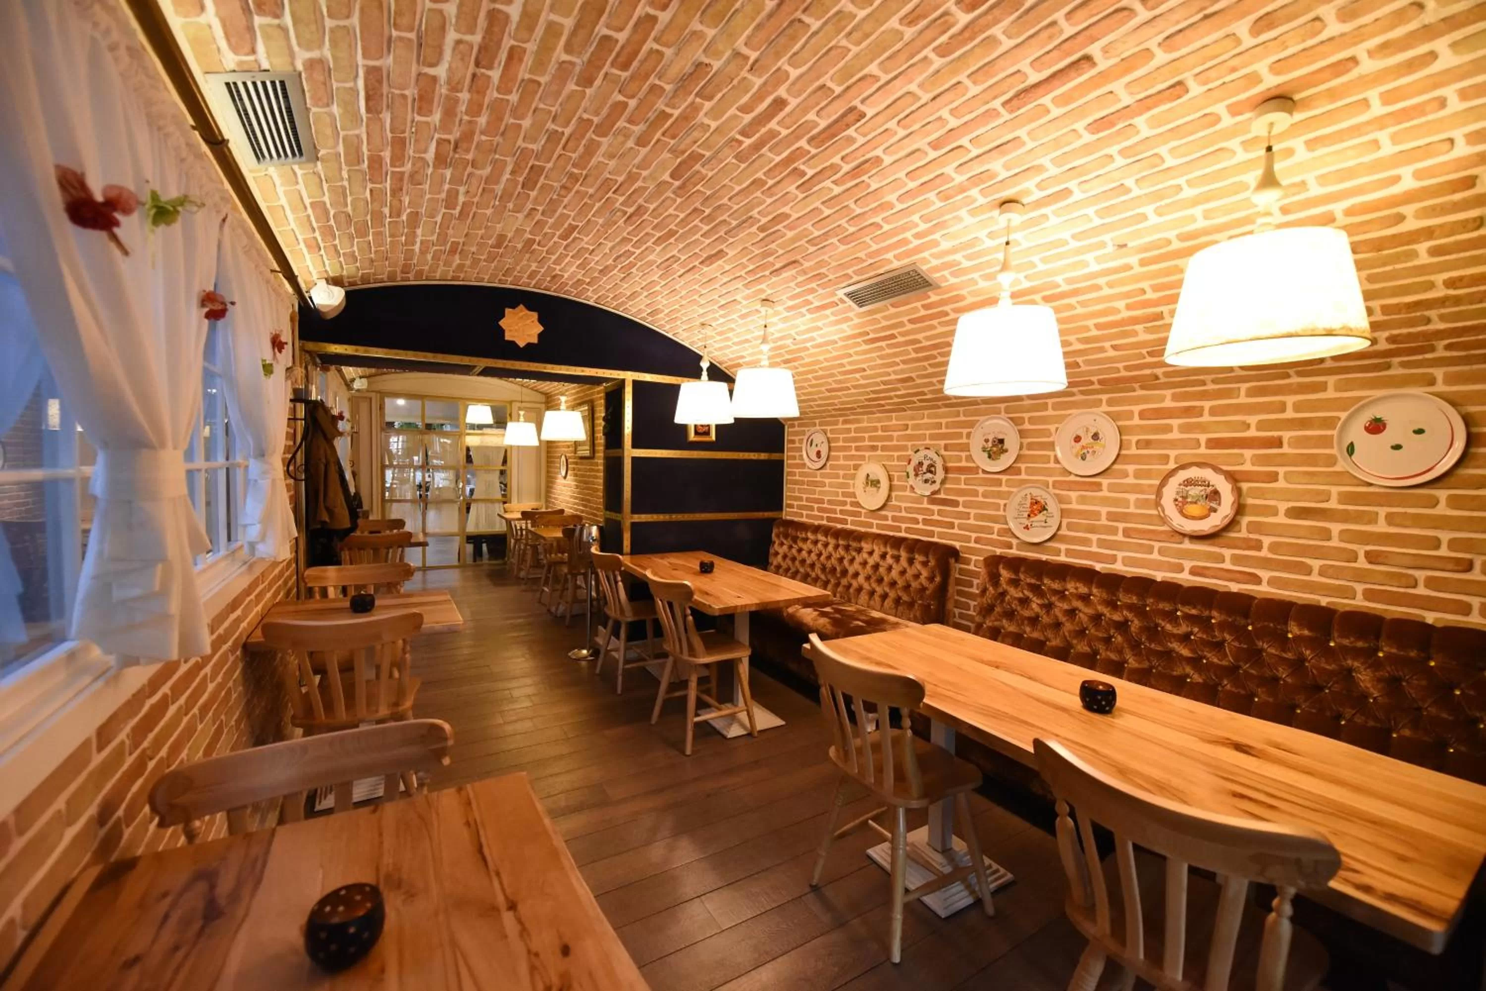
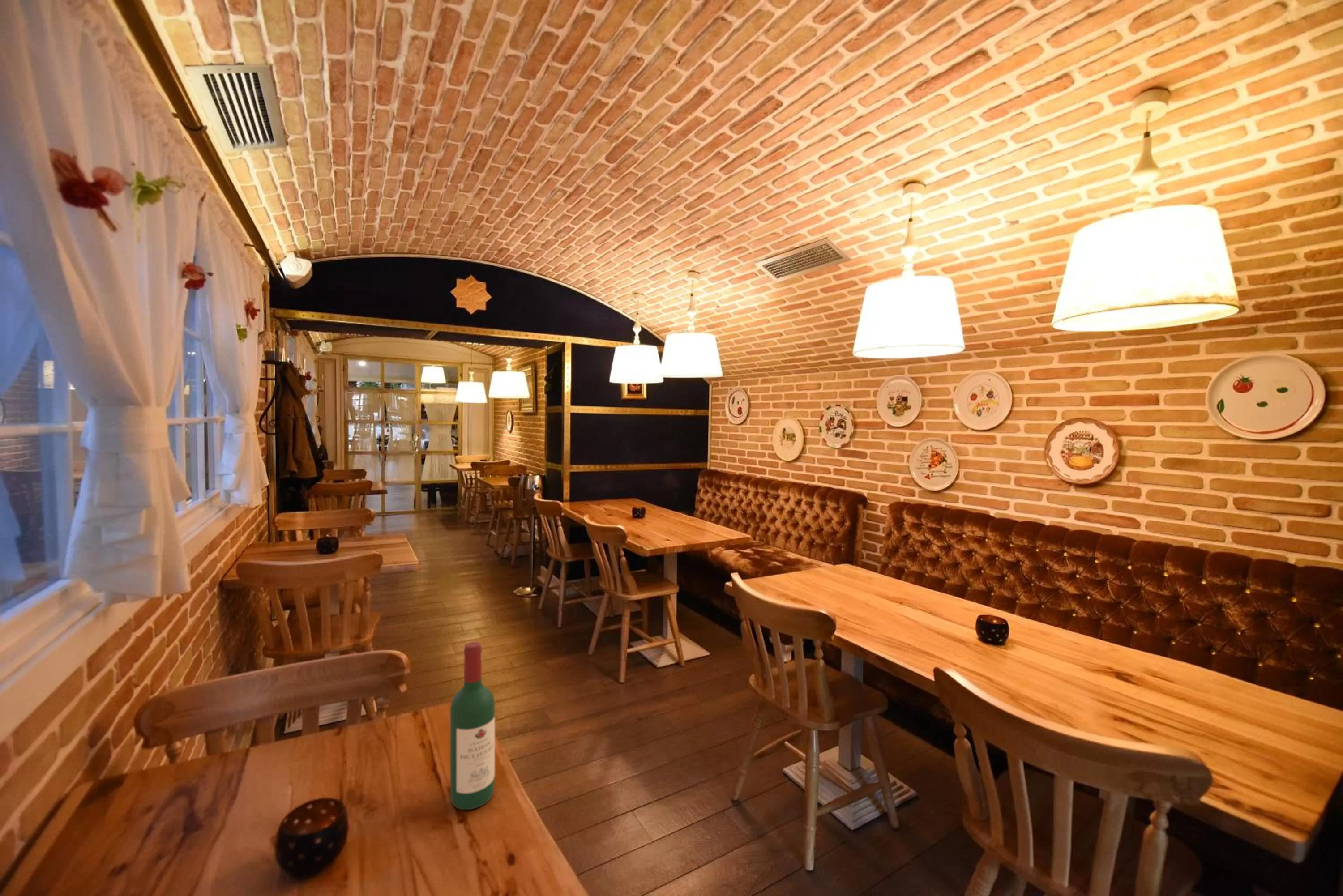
+ wine bottle [449,641,495,810]
